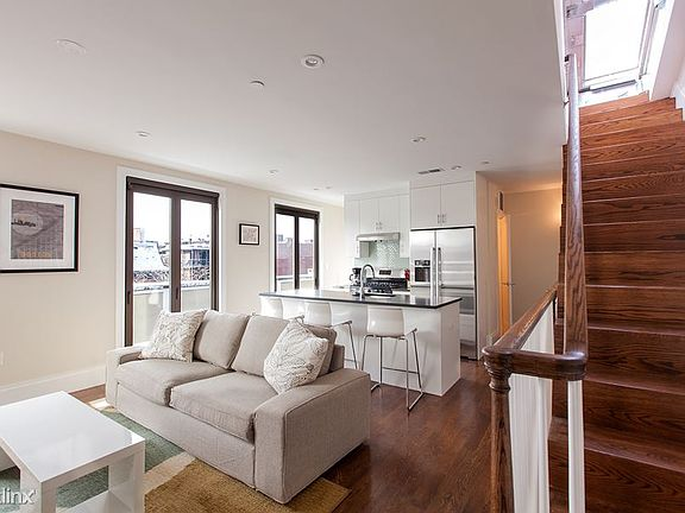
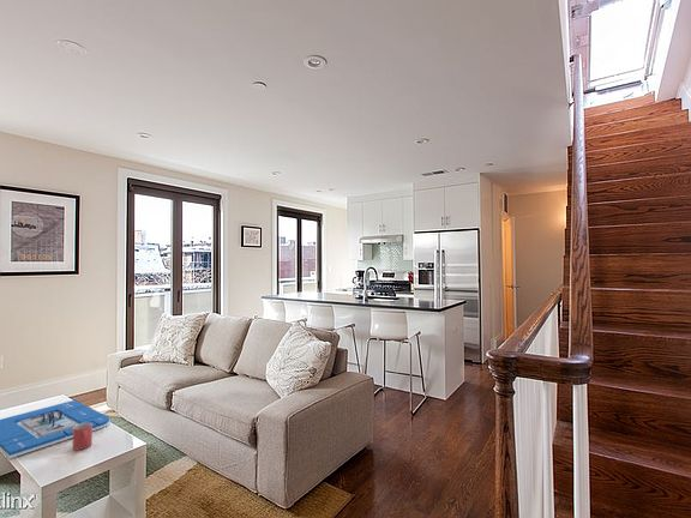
+ mug [72,423,94,451]
+ architectural model [0,399,112,459]
